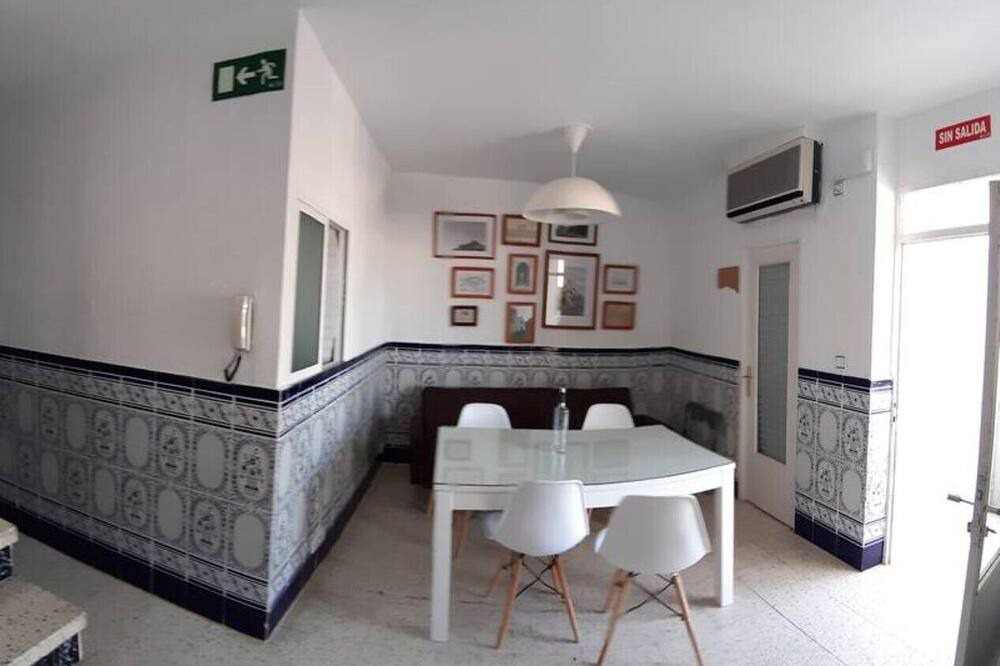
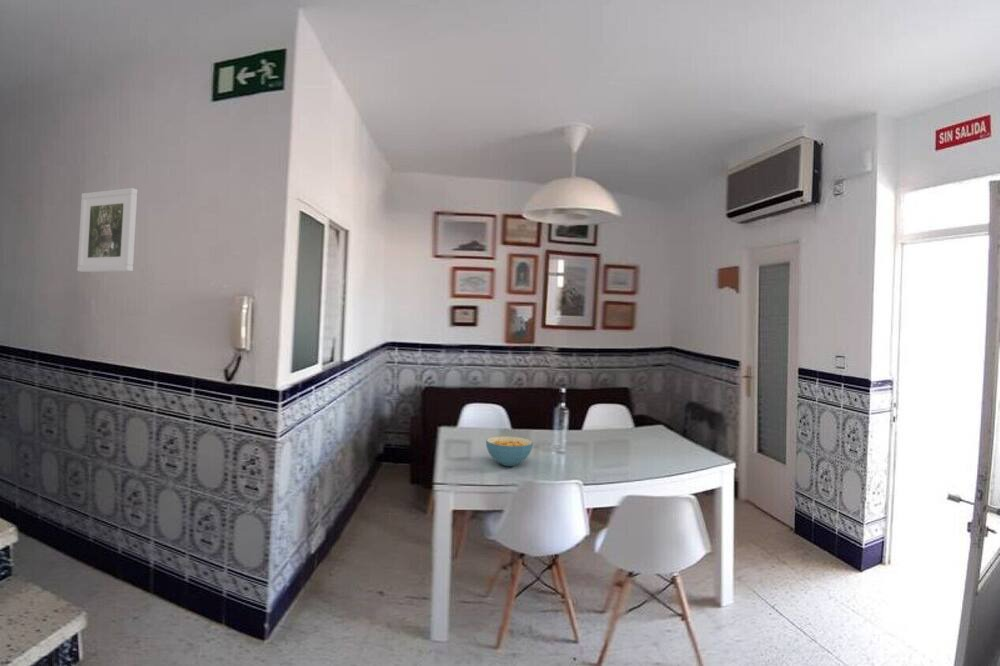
+ cereal bowl [485,435,534,467]
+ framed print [76,187,139,273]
